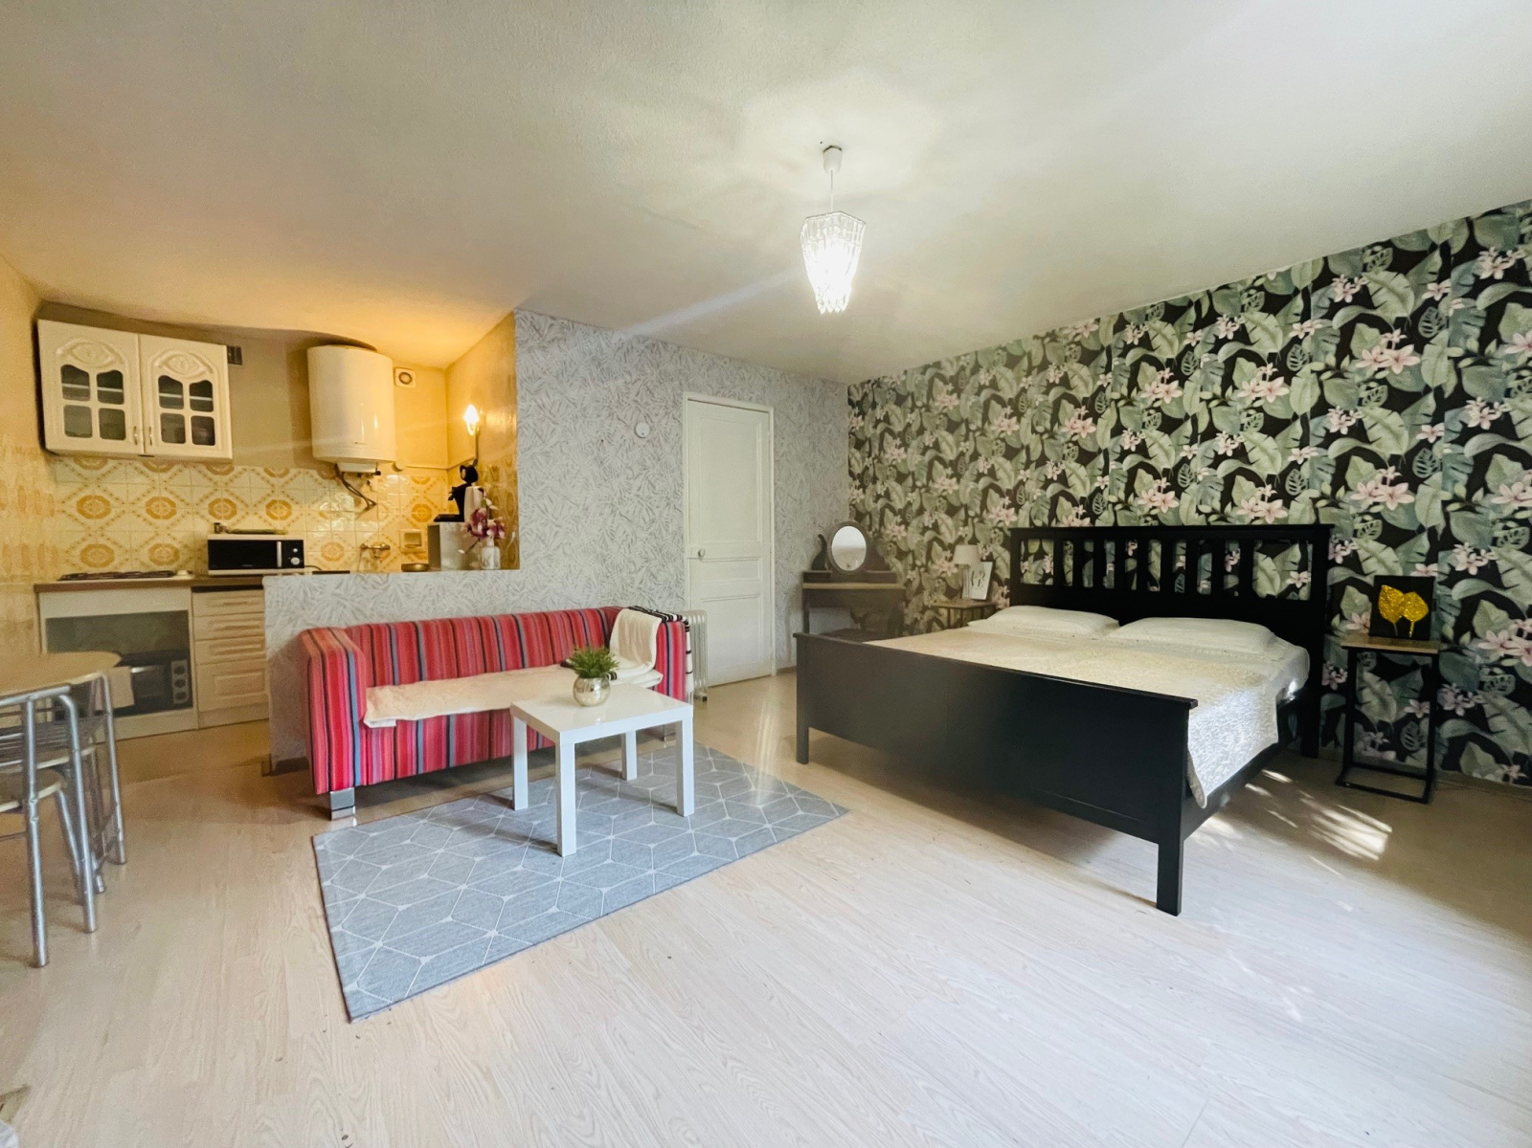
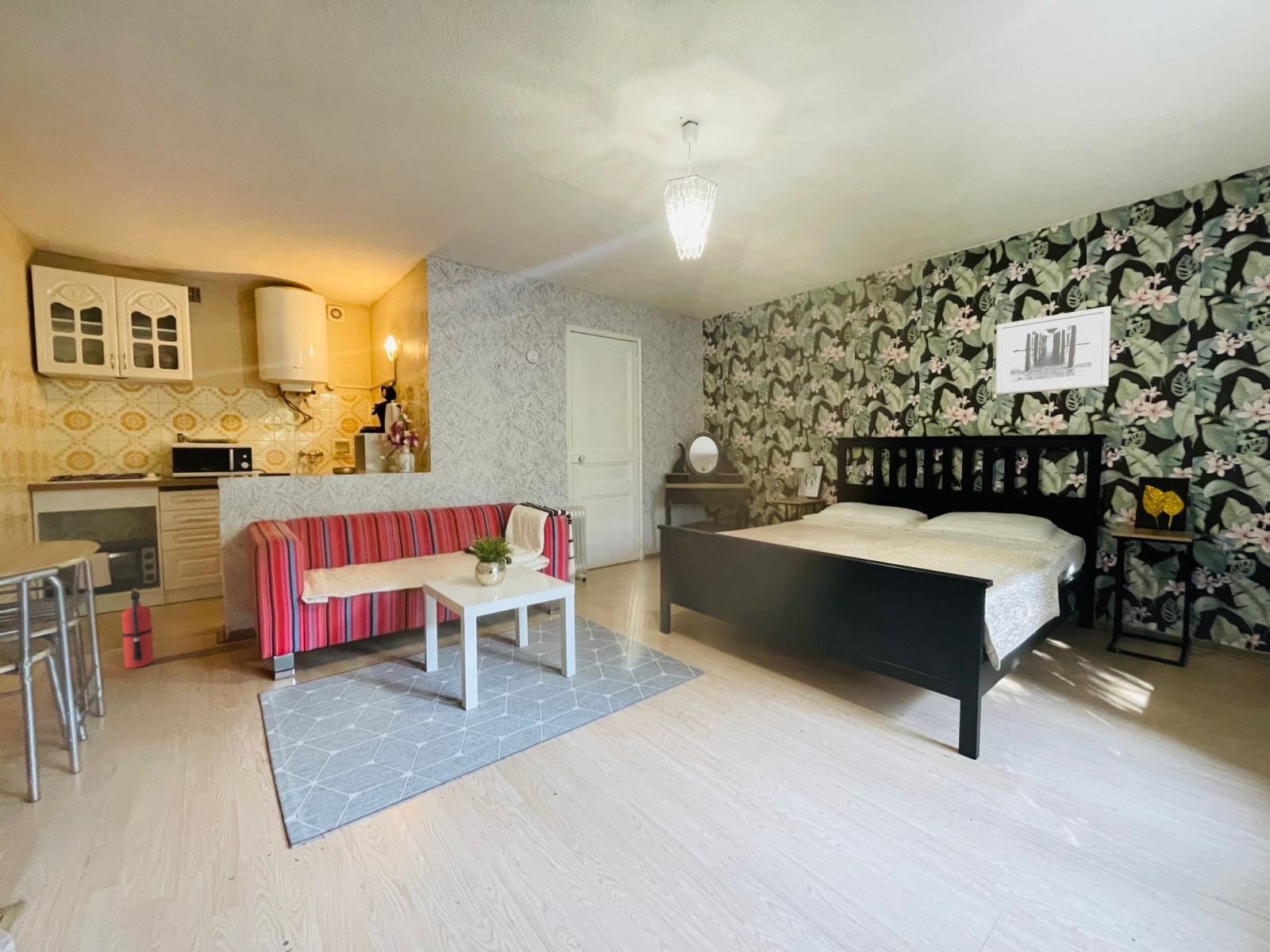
+ fire extinguisher [121,585,155,669]
+ wall art [995,305,1112,396]
